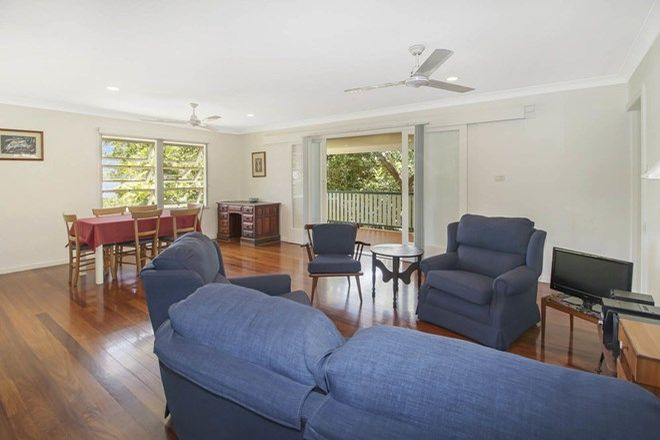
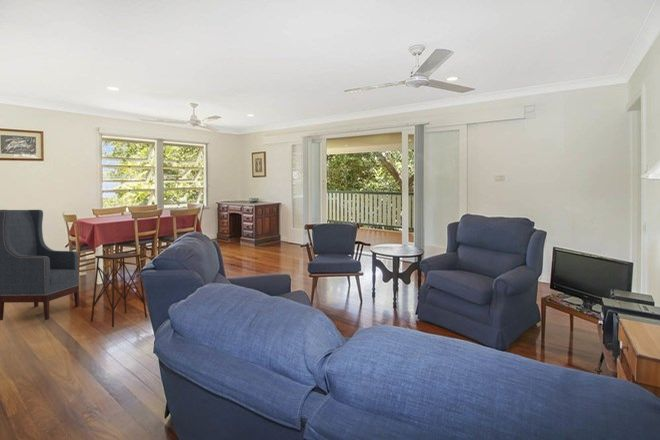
+ side table [90,252,148,328]
+ armchair [0,209,80,321]
